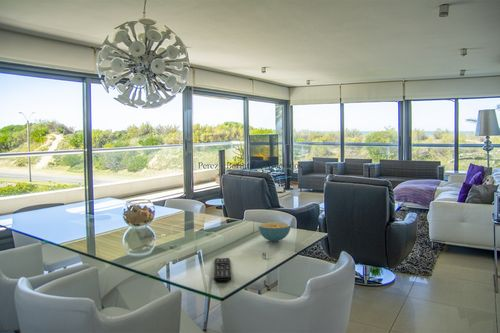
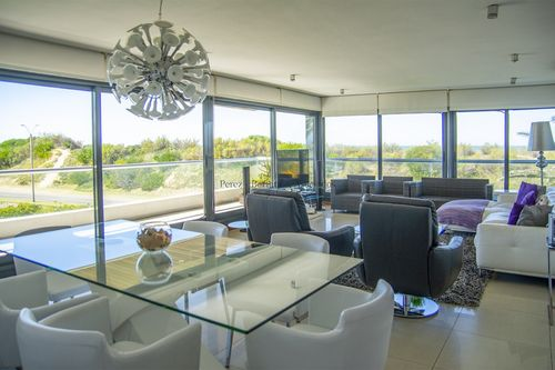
- remote control [213,257,232,282]
- cereal bowl [257,221,292,243]
